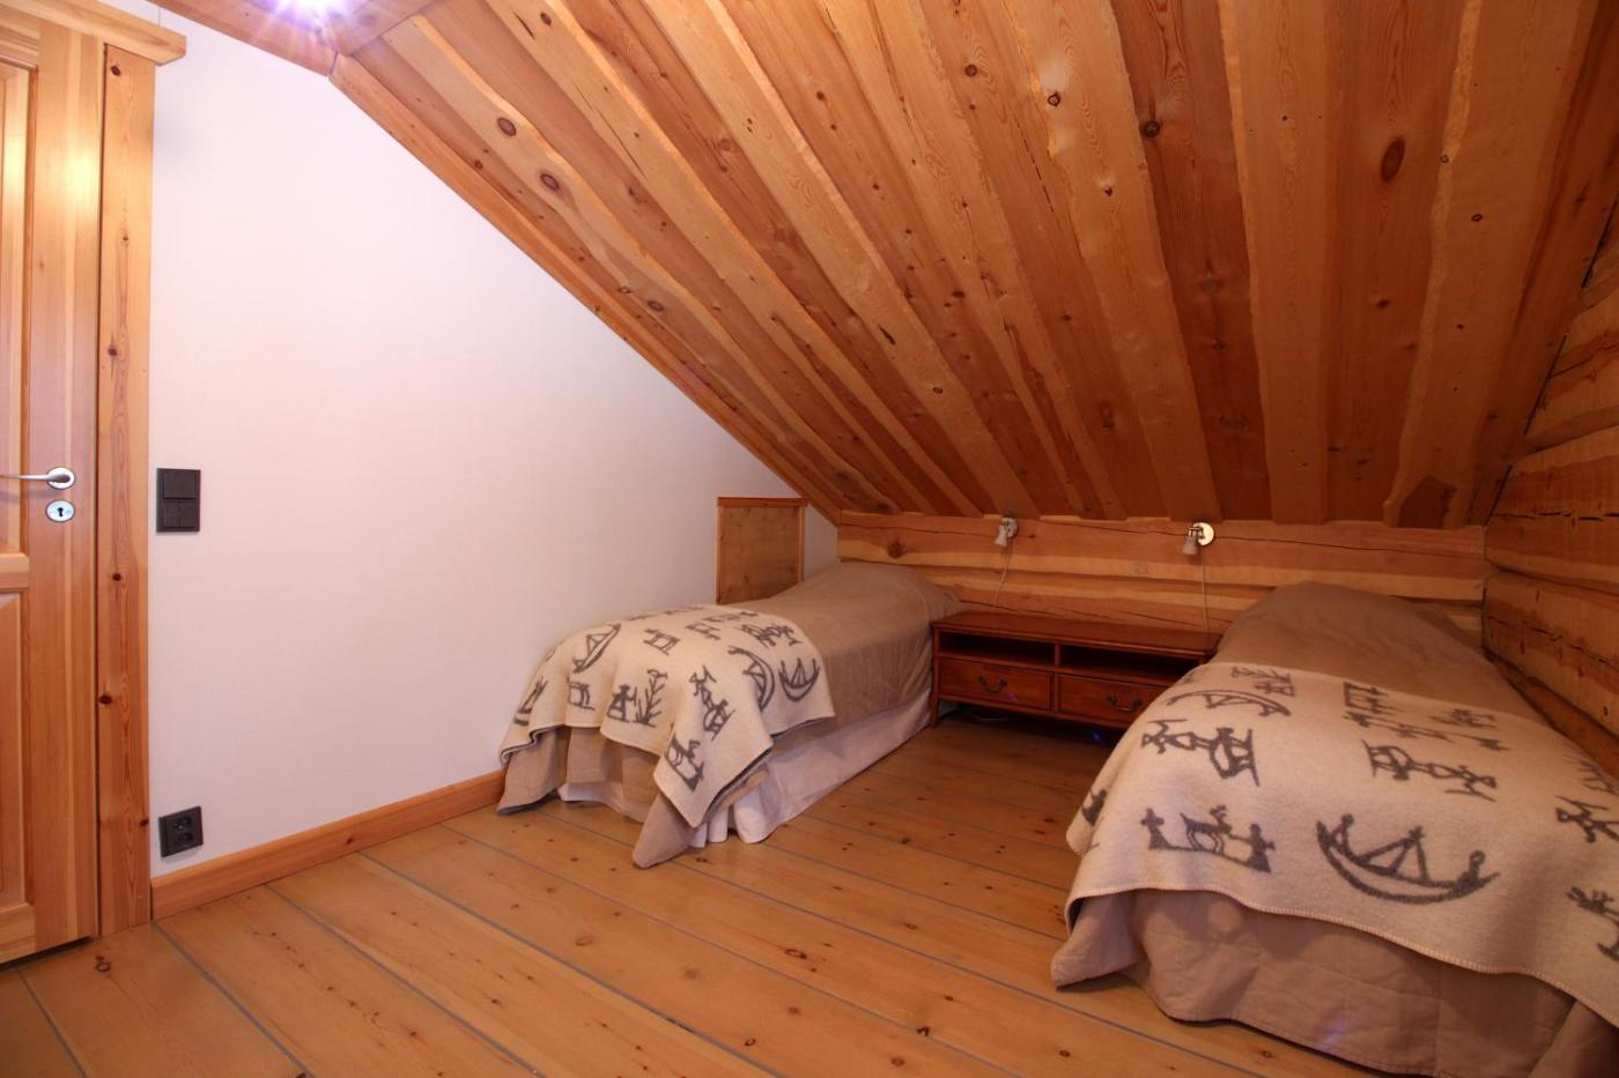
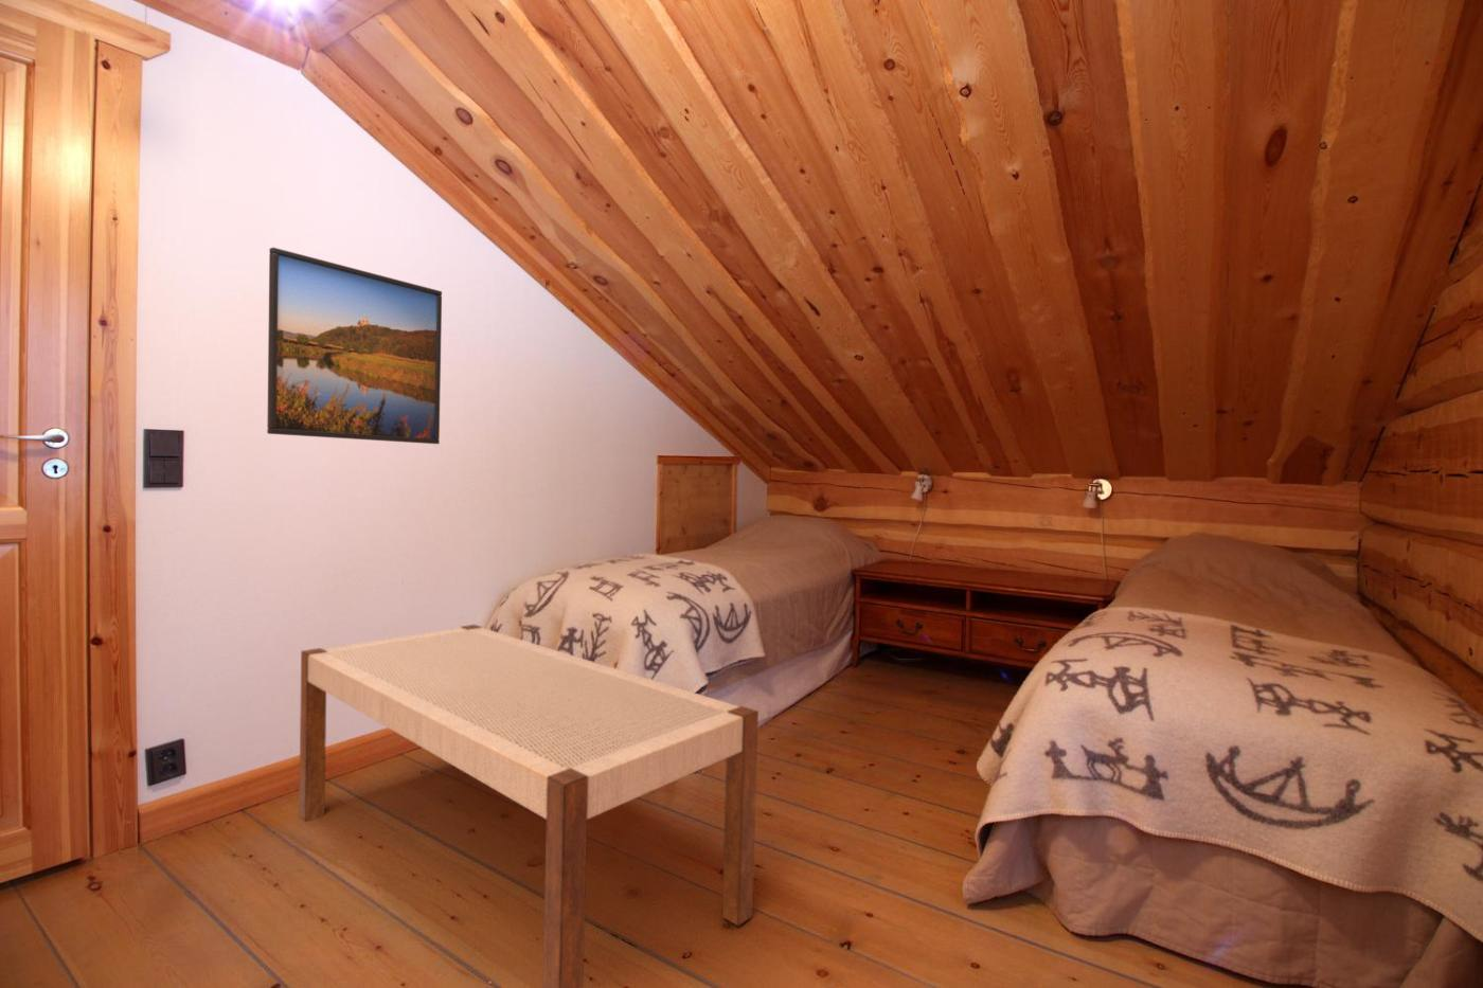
+ bench [298,624,760,988]
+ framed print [266,247,443,444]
